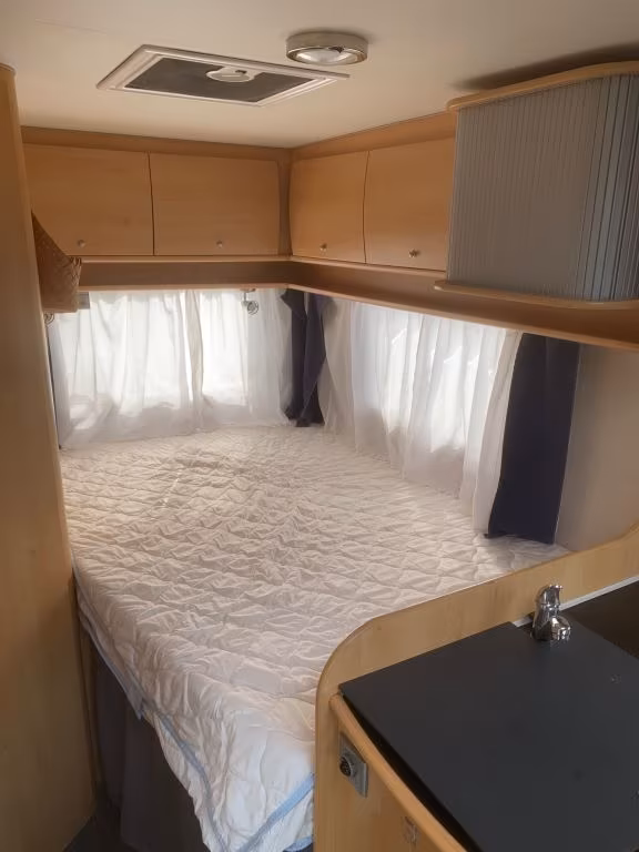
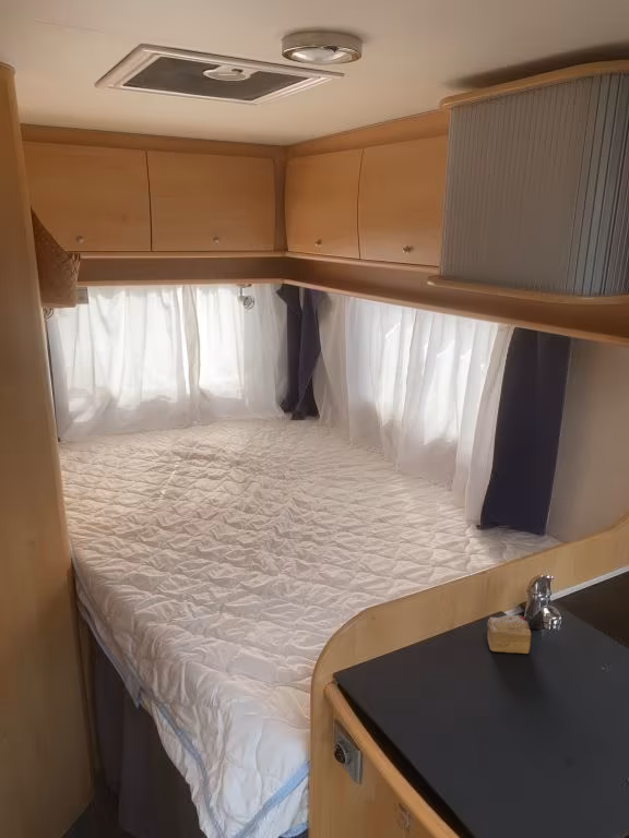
+ cake slice [486,614,532,655]
